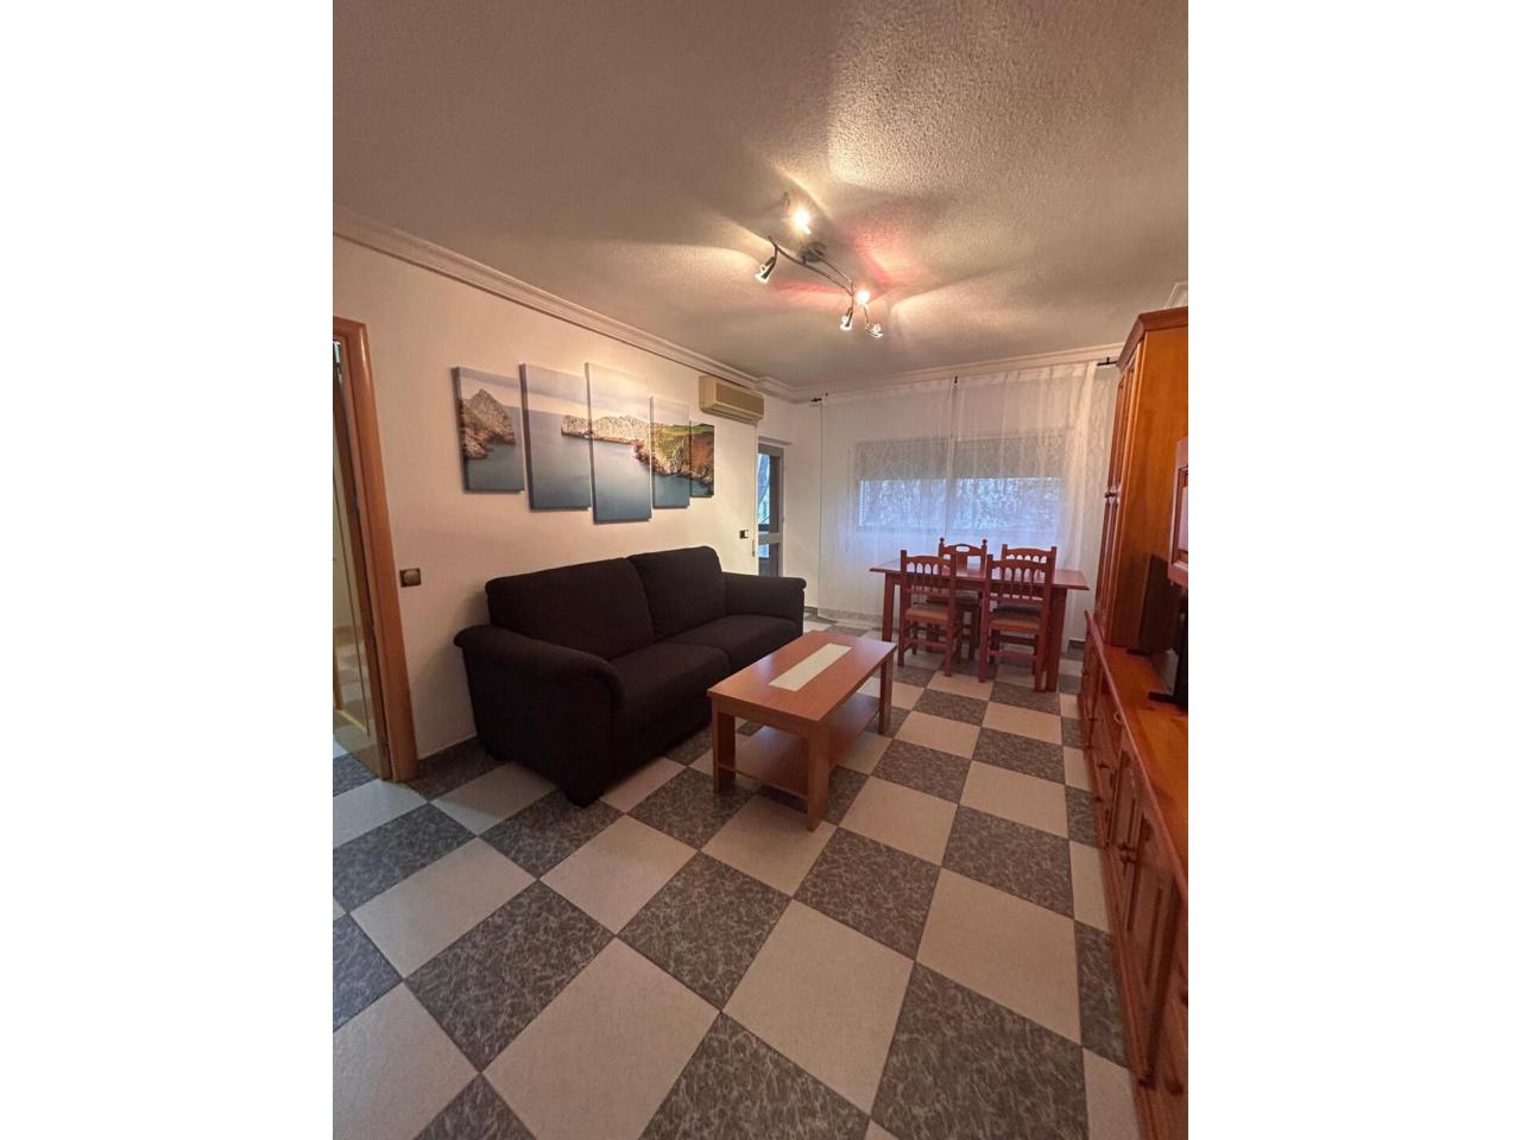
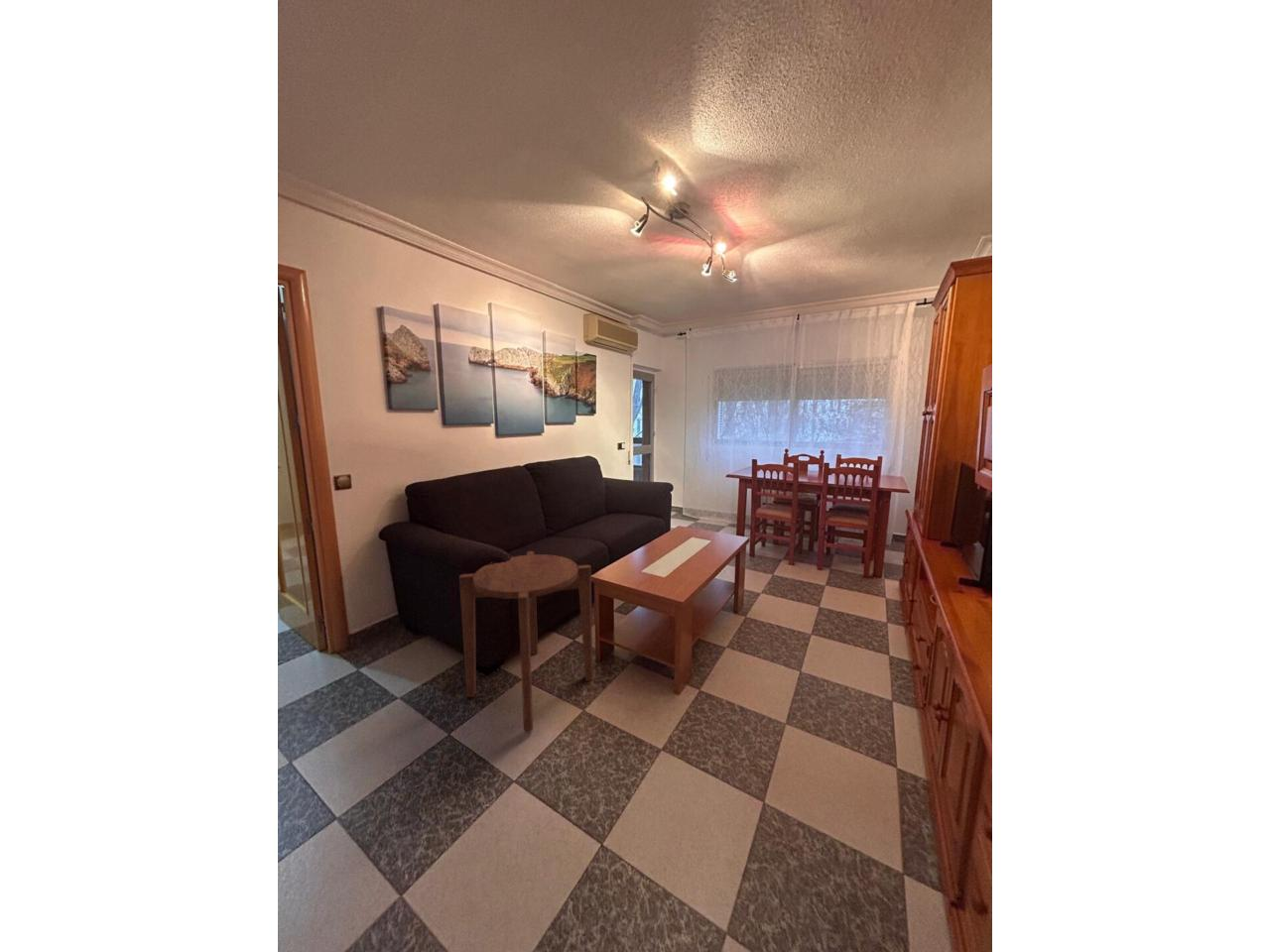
+ side table [458,550,593,734]
